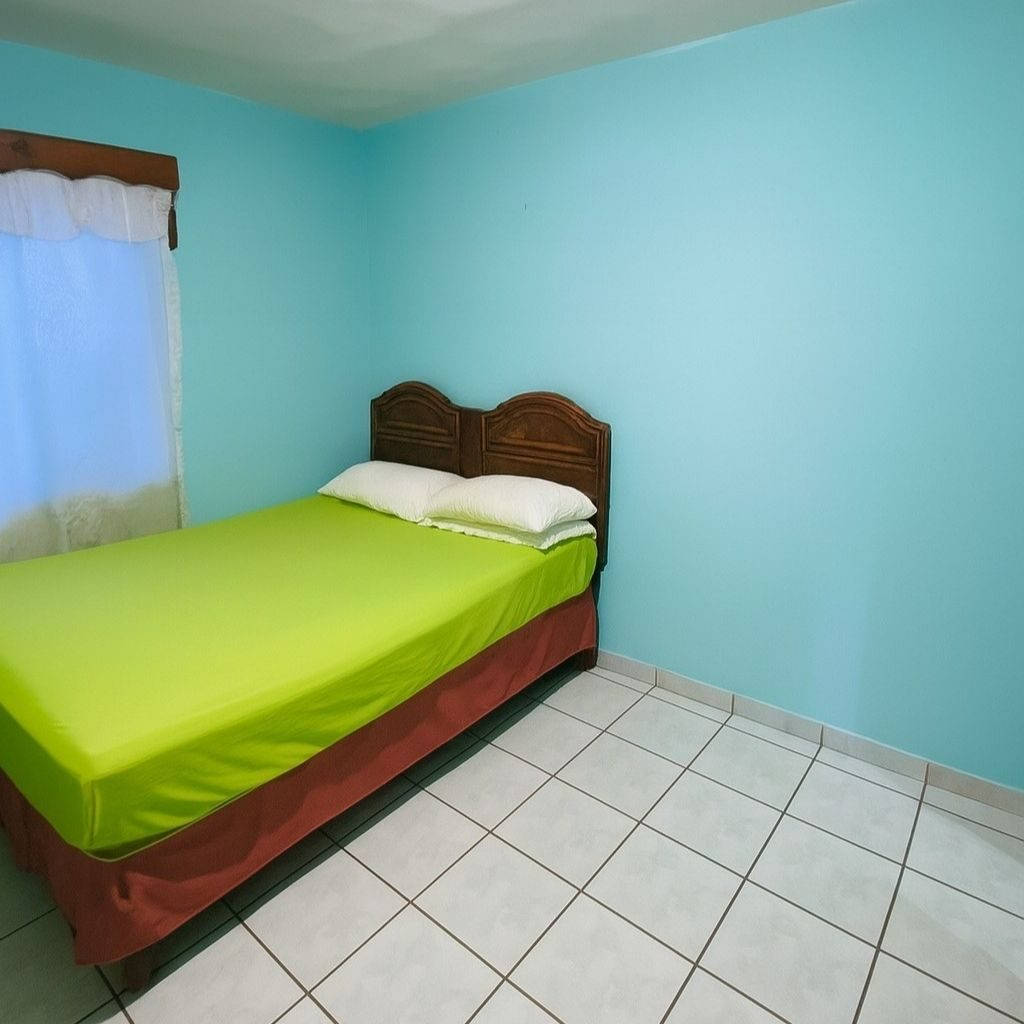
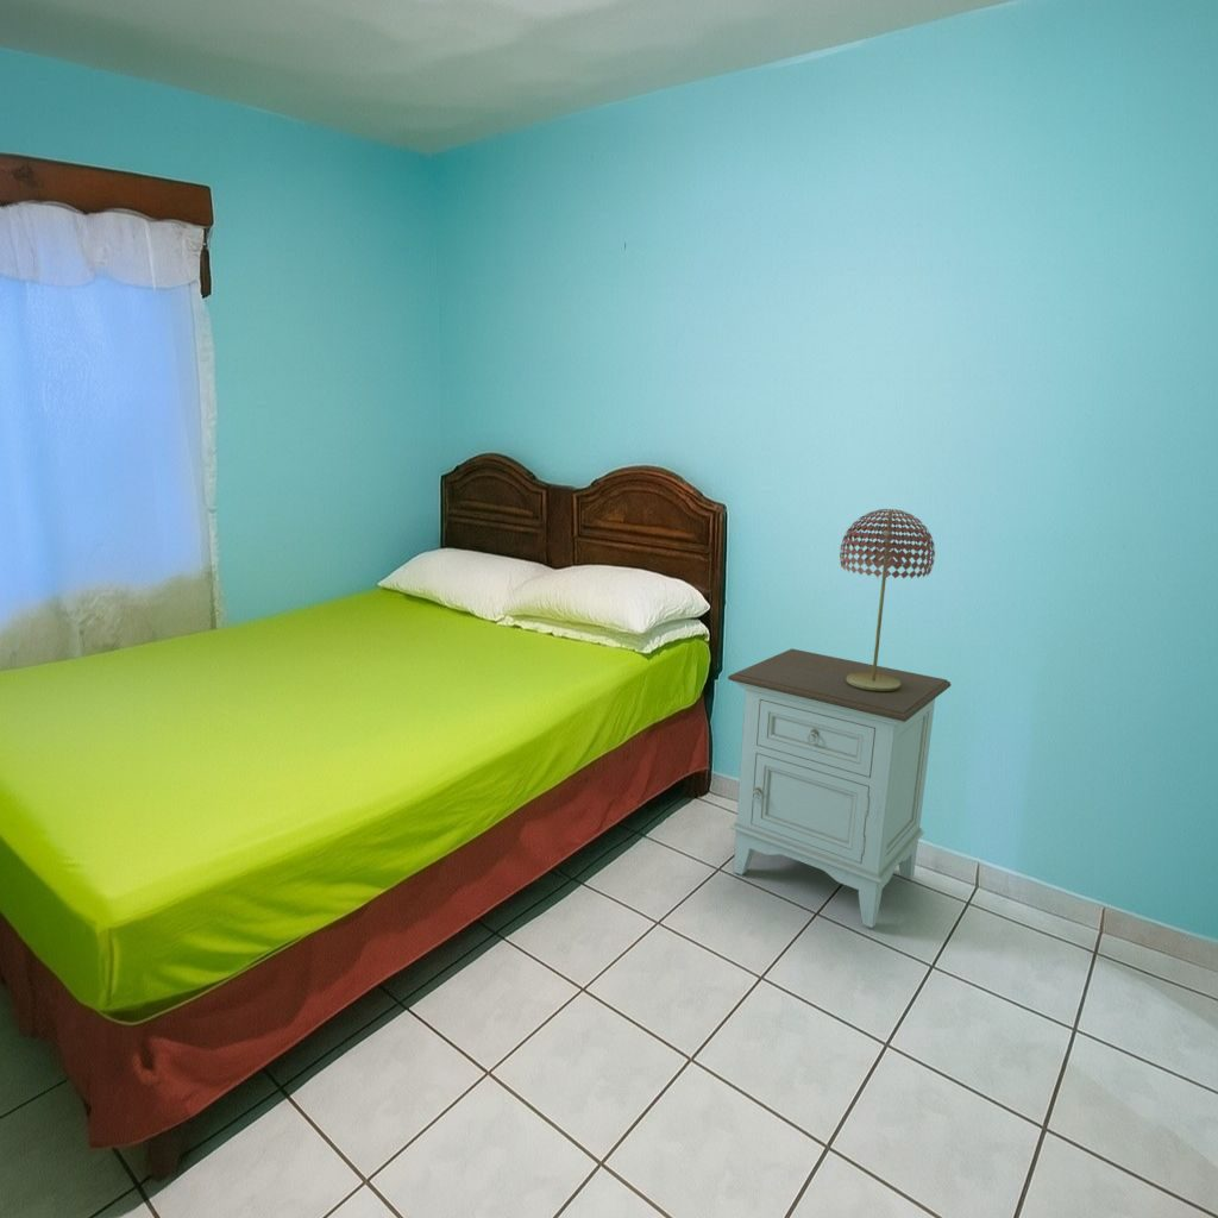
+ nightstand [727,647,953,929]
+ table lamp [839,508,936,691]
